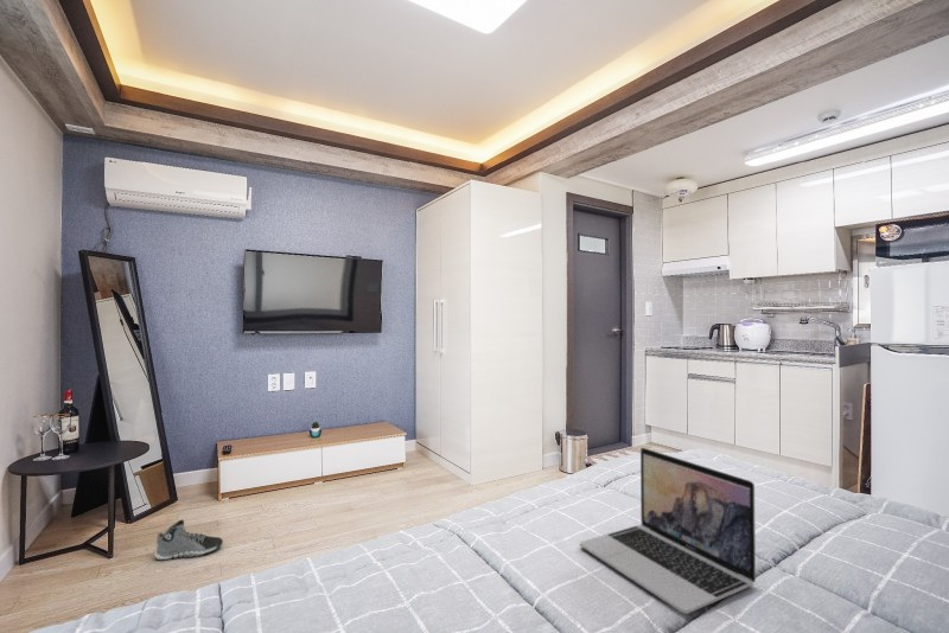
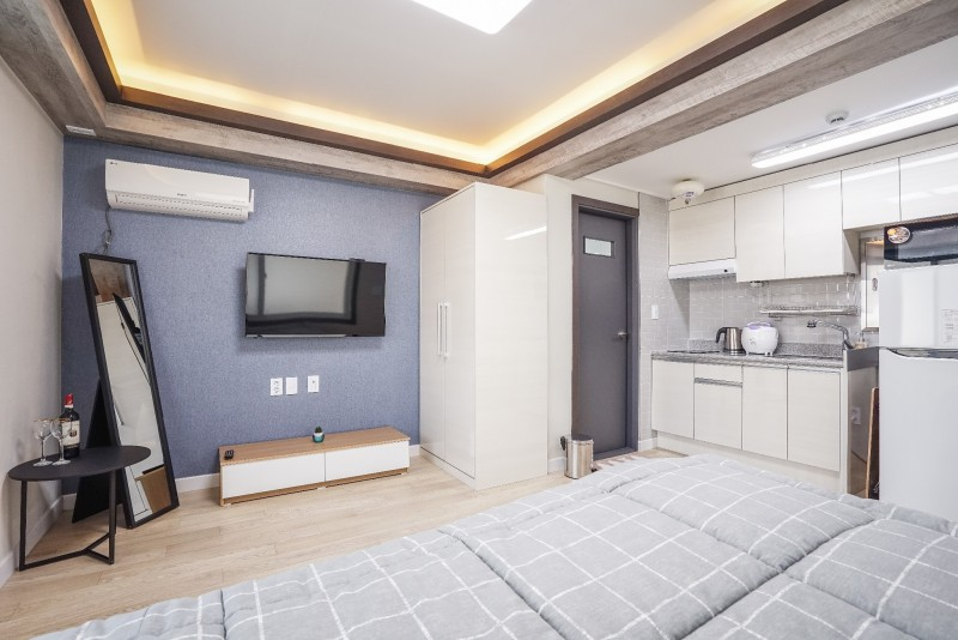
- sneaker [153,519,224,562]
- laptop [579,447,757,615]
